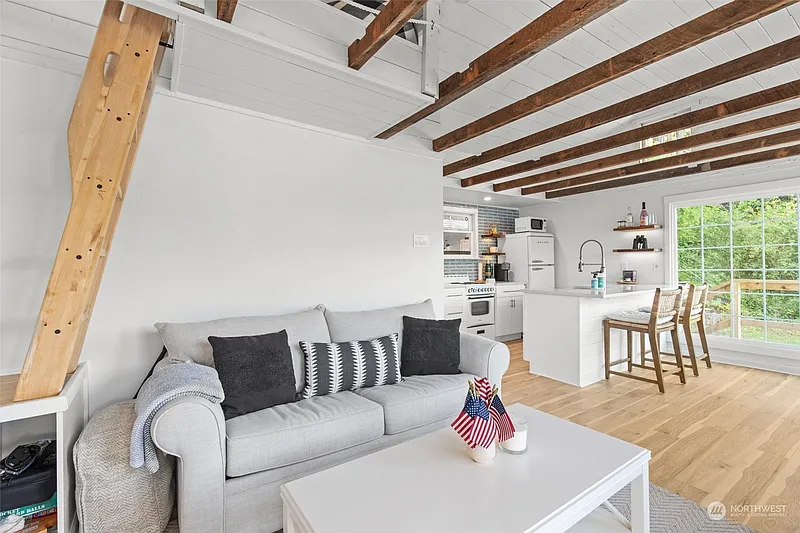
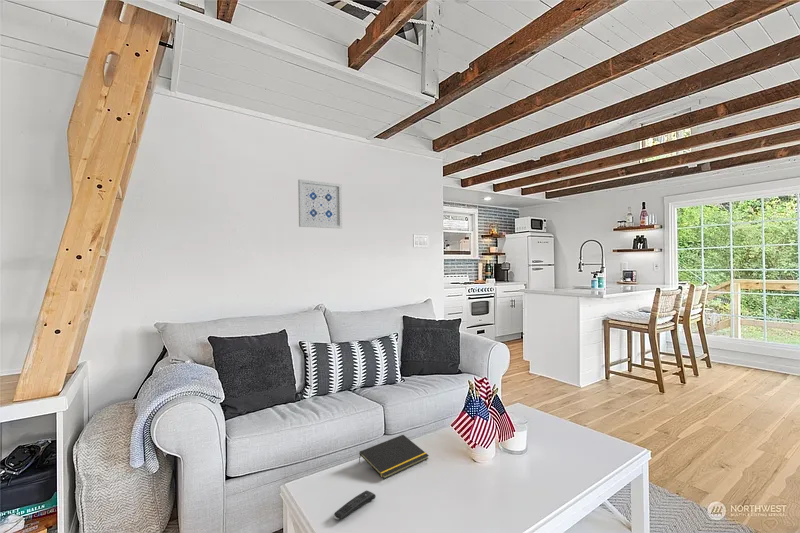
+ notepad [358,434,430,480]
+ wall art [297,178,343,229]
+ remote control [333,490,376,522]
